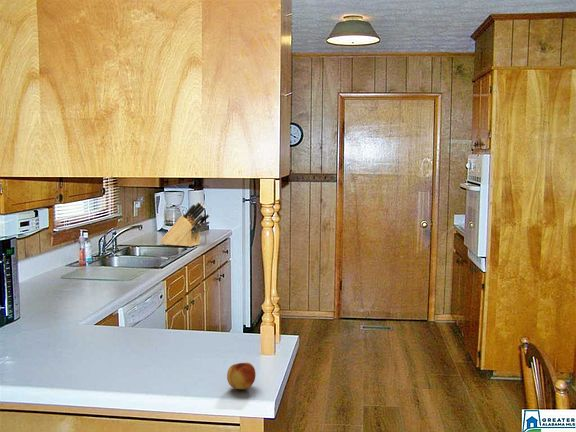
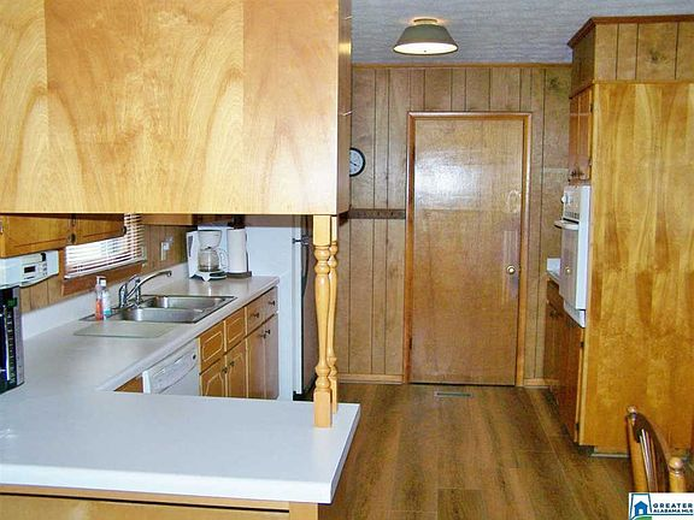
- fruit [226,361,257,390]
- knife block [159,201,211,248]
